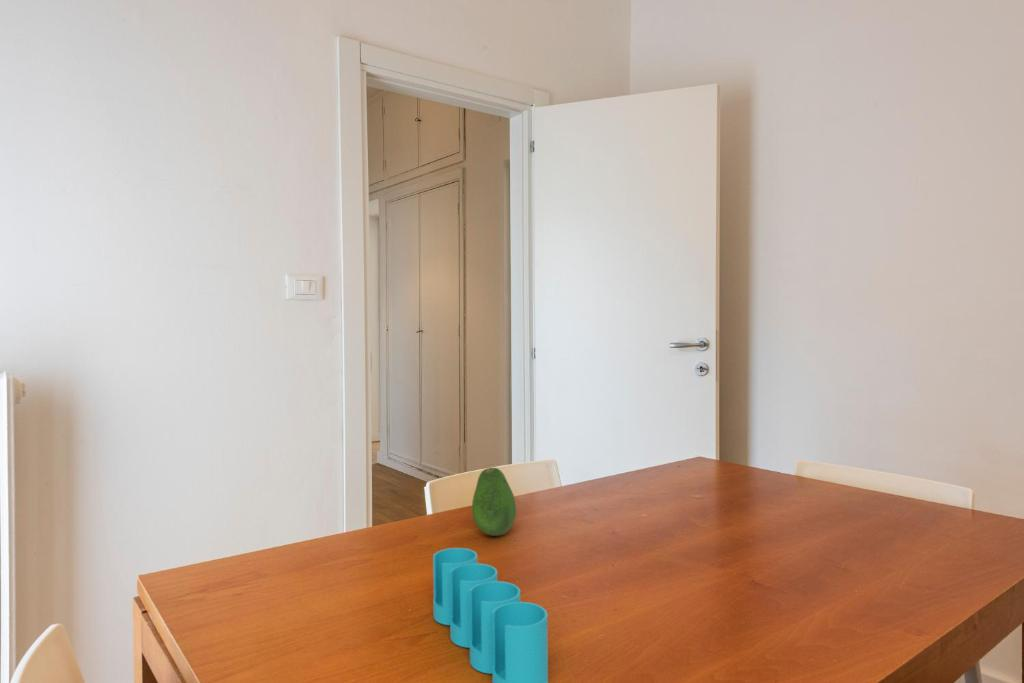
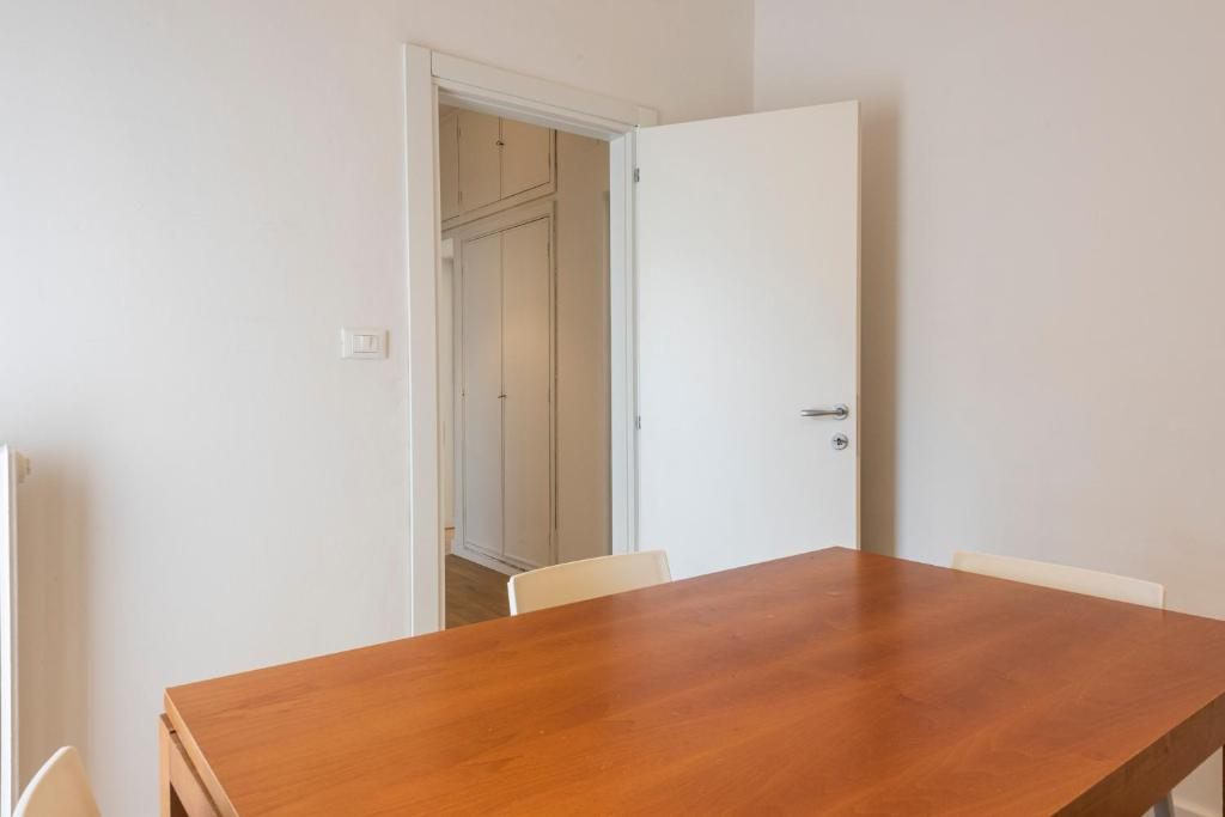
- pen holder [432,547,549,683]
- fruit [471,466,517,537]
